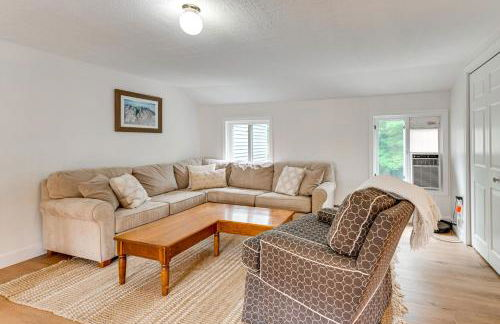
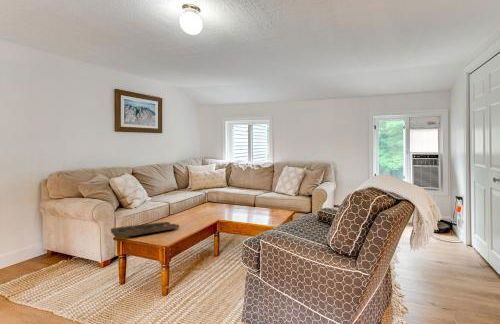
+ decorative tray [110,221,180,239]
